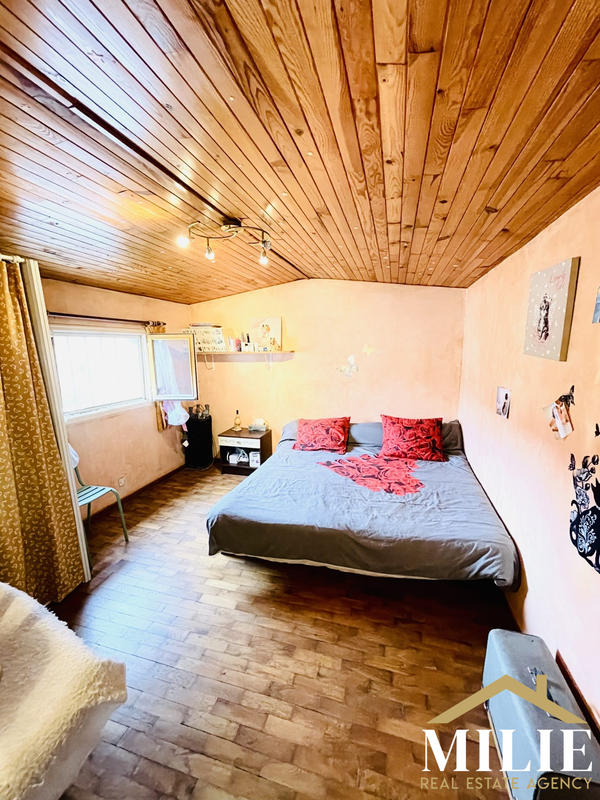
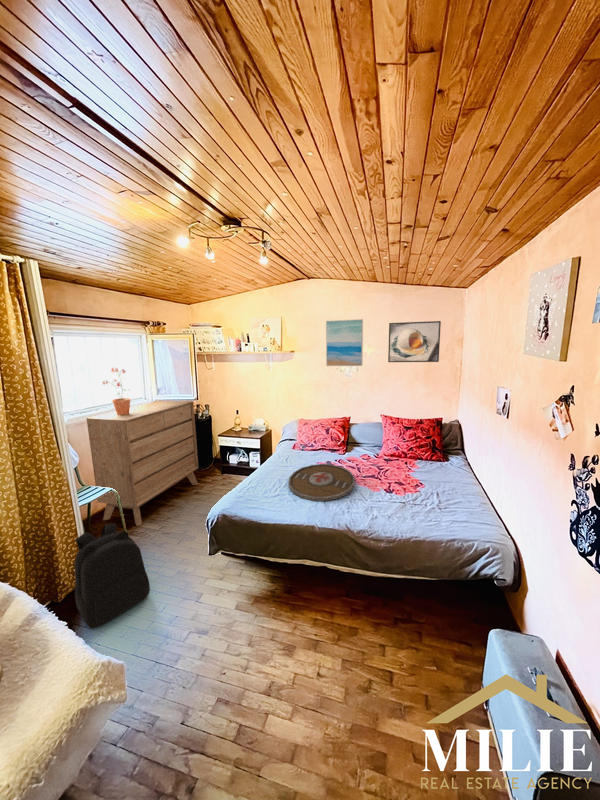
+ backpack [74,523,151,629]
+ serving tray [287,463,356,502]
+ wall art [325,318,364,367]
+ dresser [86,400,199,527]
+ potted plant [102,367,132,415]
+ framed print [387,320,442,363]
